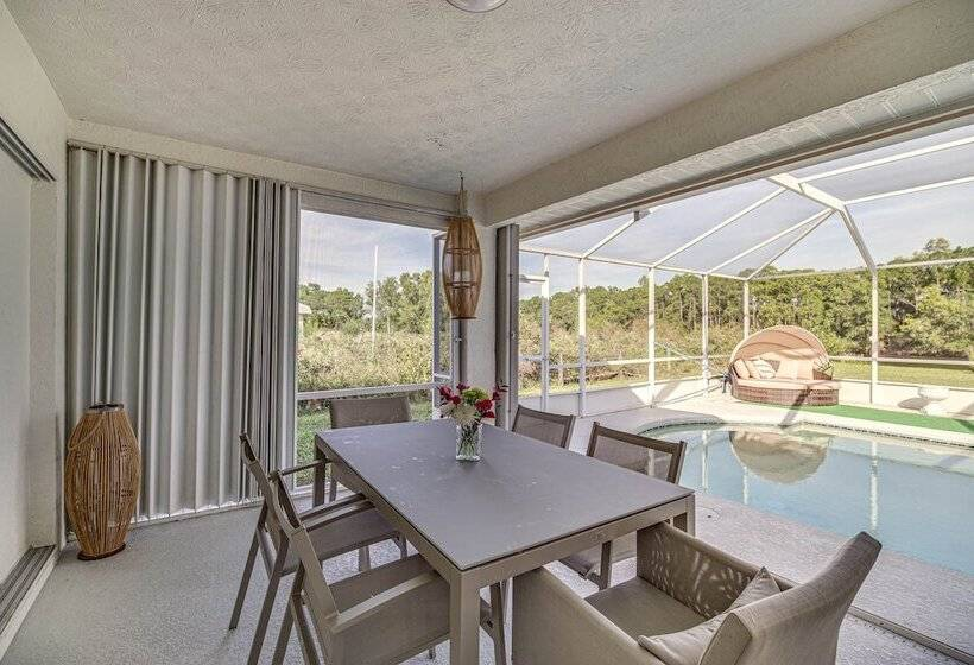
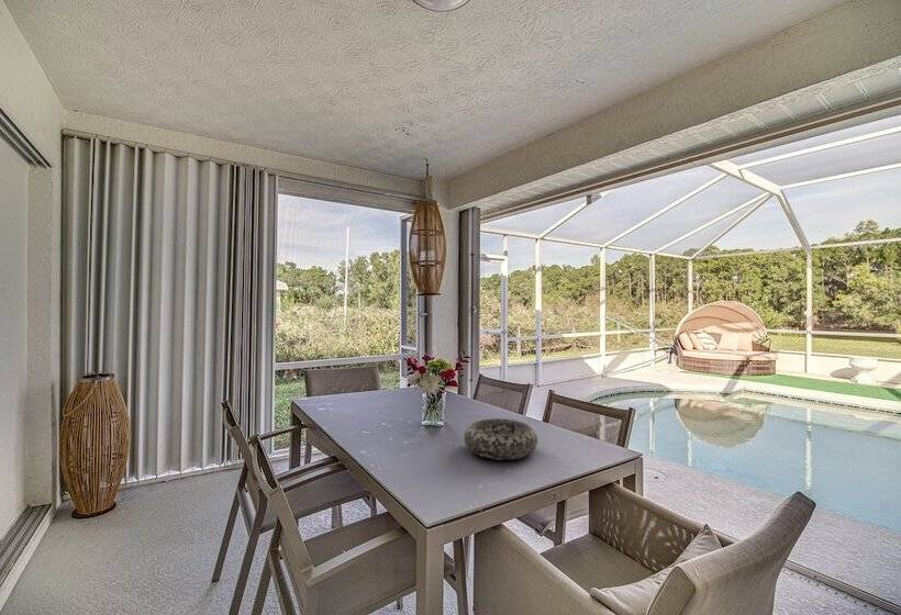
+ decorative bowl [463,417,538,461]
